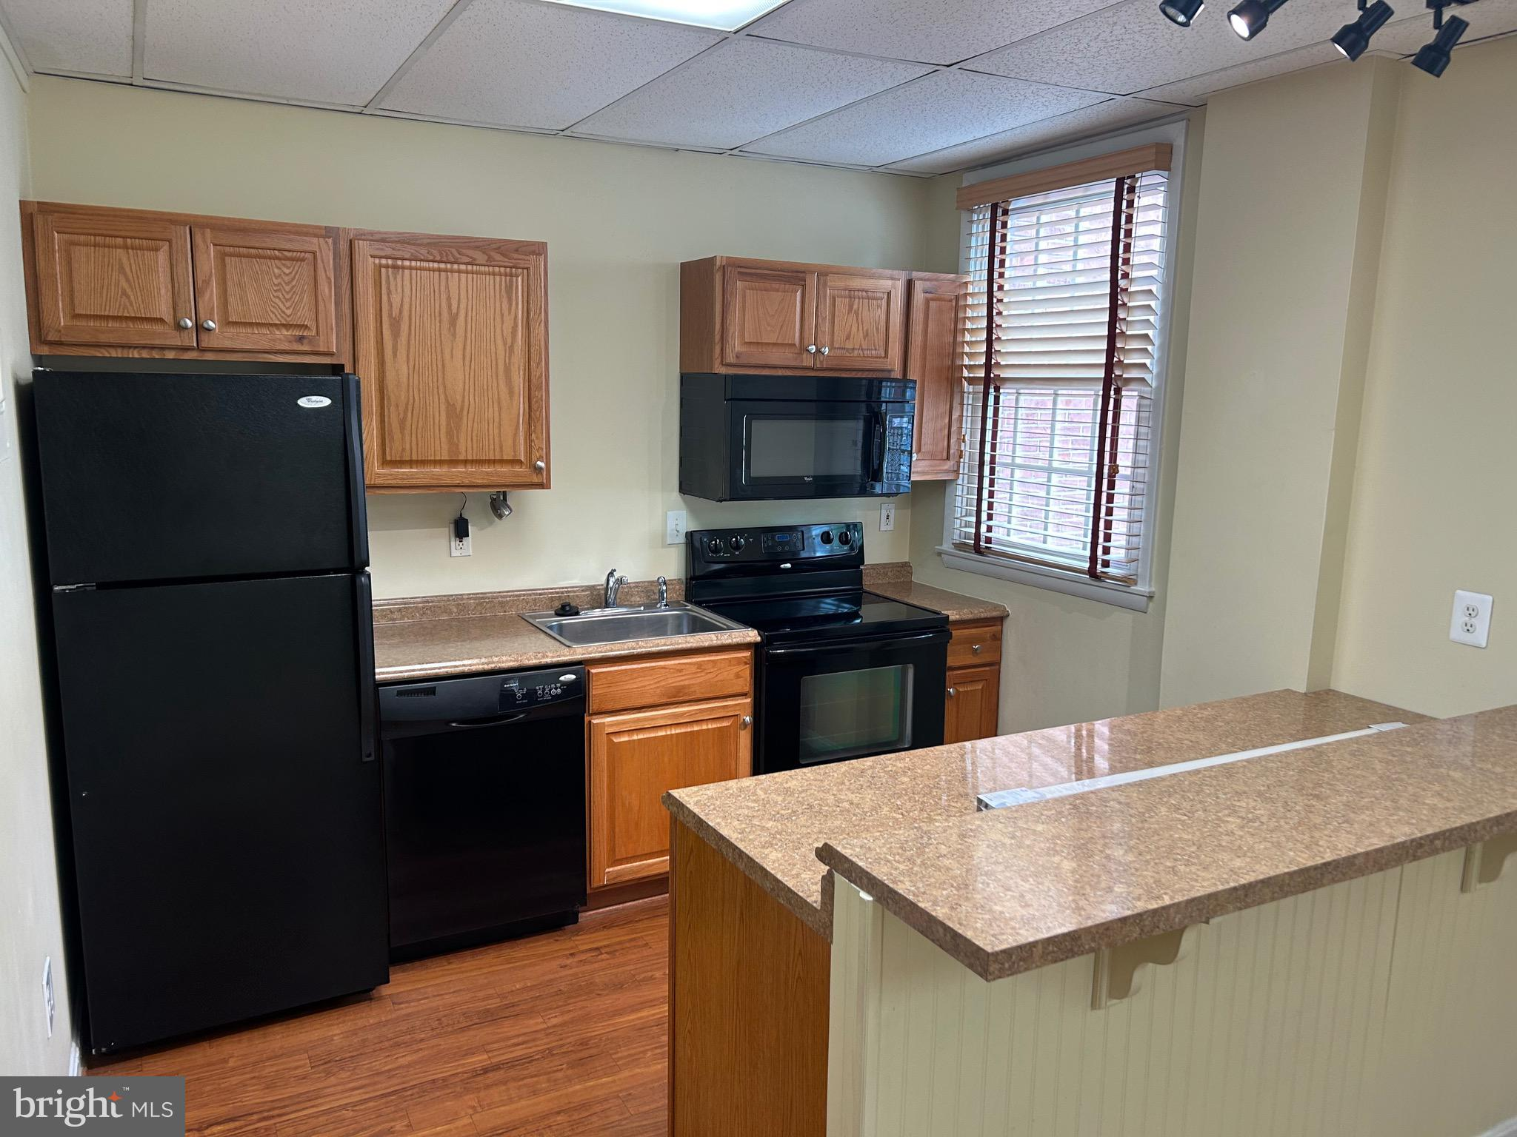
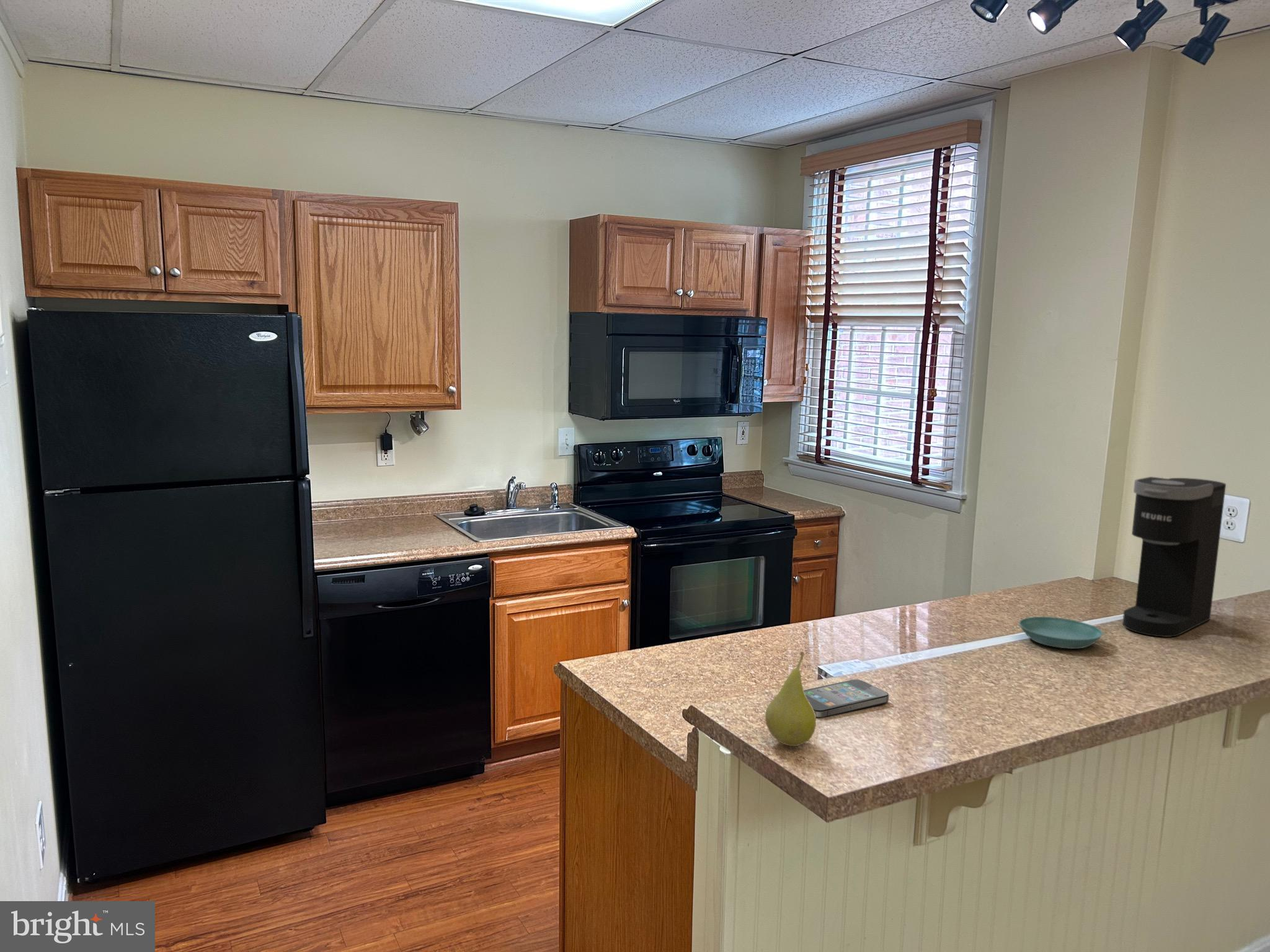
+ fruit [765,651,817,747]
+ saucer [1018,616,1104,650]
+ coffee maker [1122,476,1227,638]
+ smartphone [804,679,889,719]
